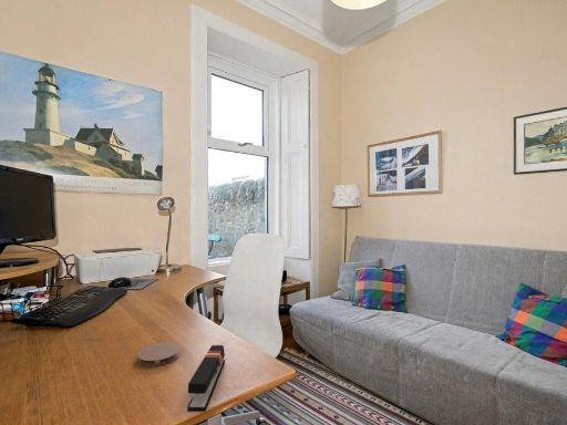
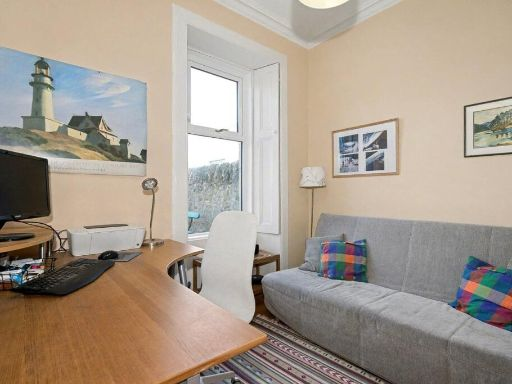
- coaster [136,341,181,367]
- stapler [186,344,226,413]
